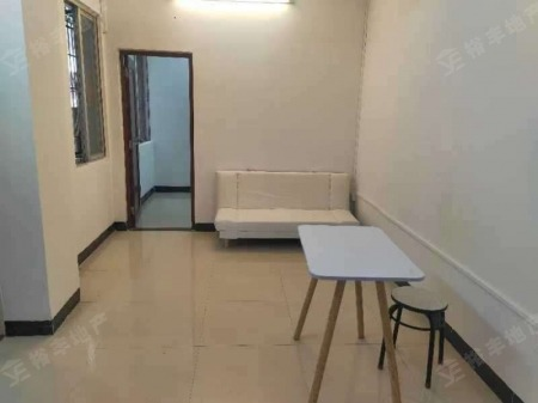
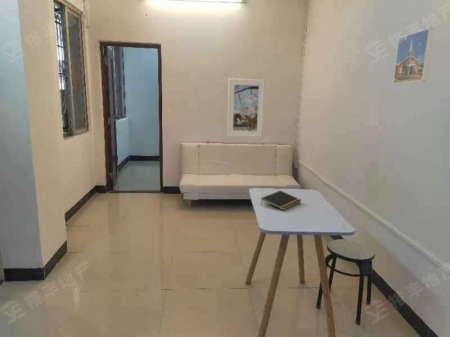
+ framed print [226,78,266,138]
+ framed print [392,27,435,84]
+ notepad [260,190,302,211]
